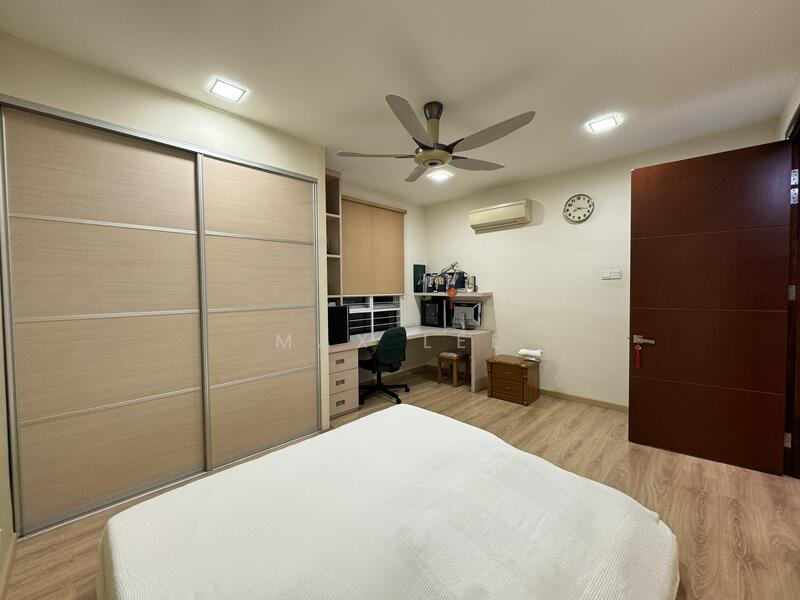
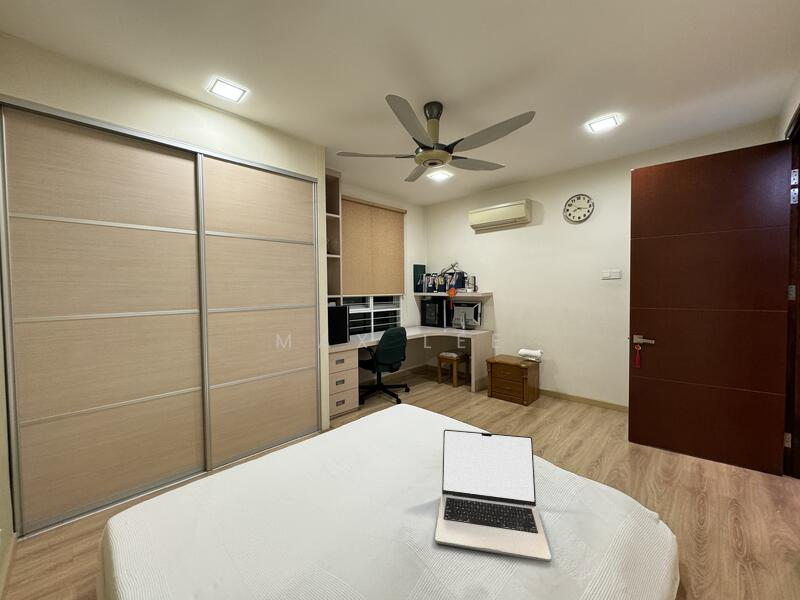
+ laptop [434,428,552,563]
